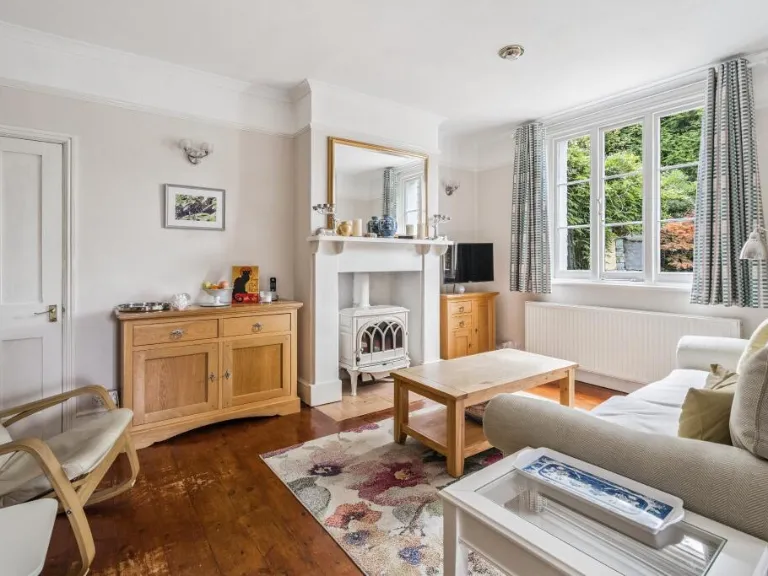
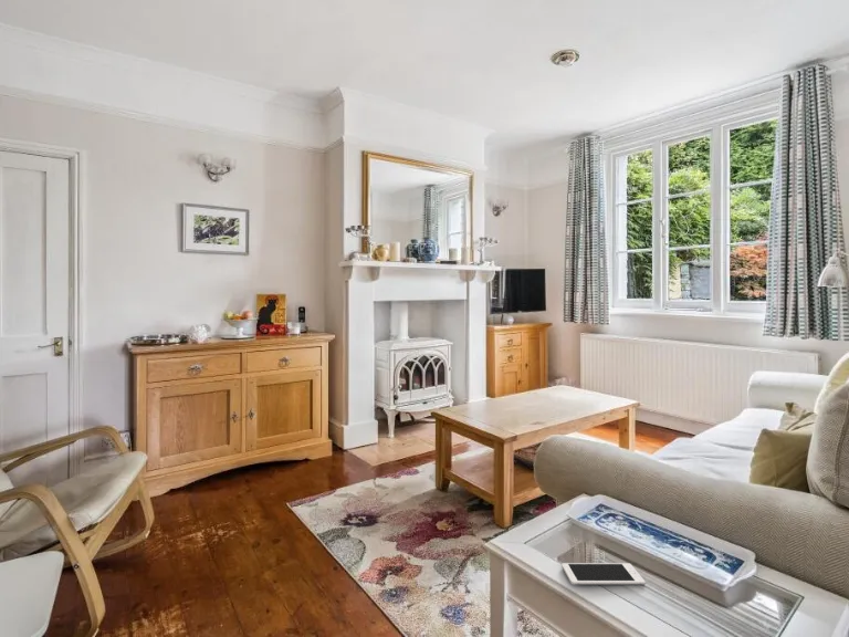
+ cell phone [560,562,646,585]
